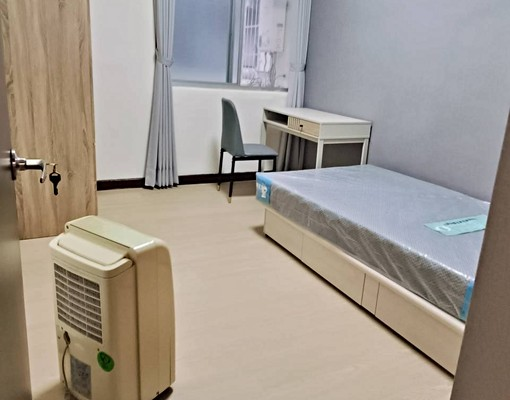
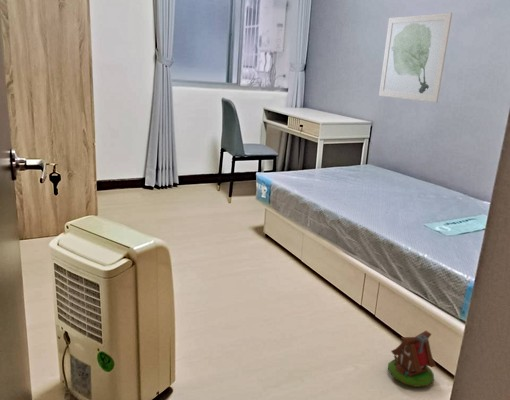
+ wall art [378,12,453,103]
+ toy house [387,330,437,388]
